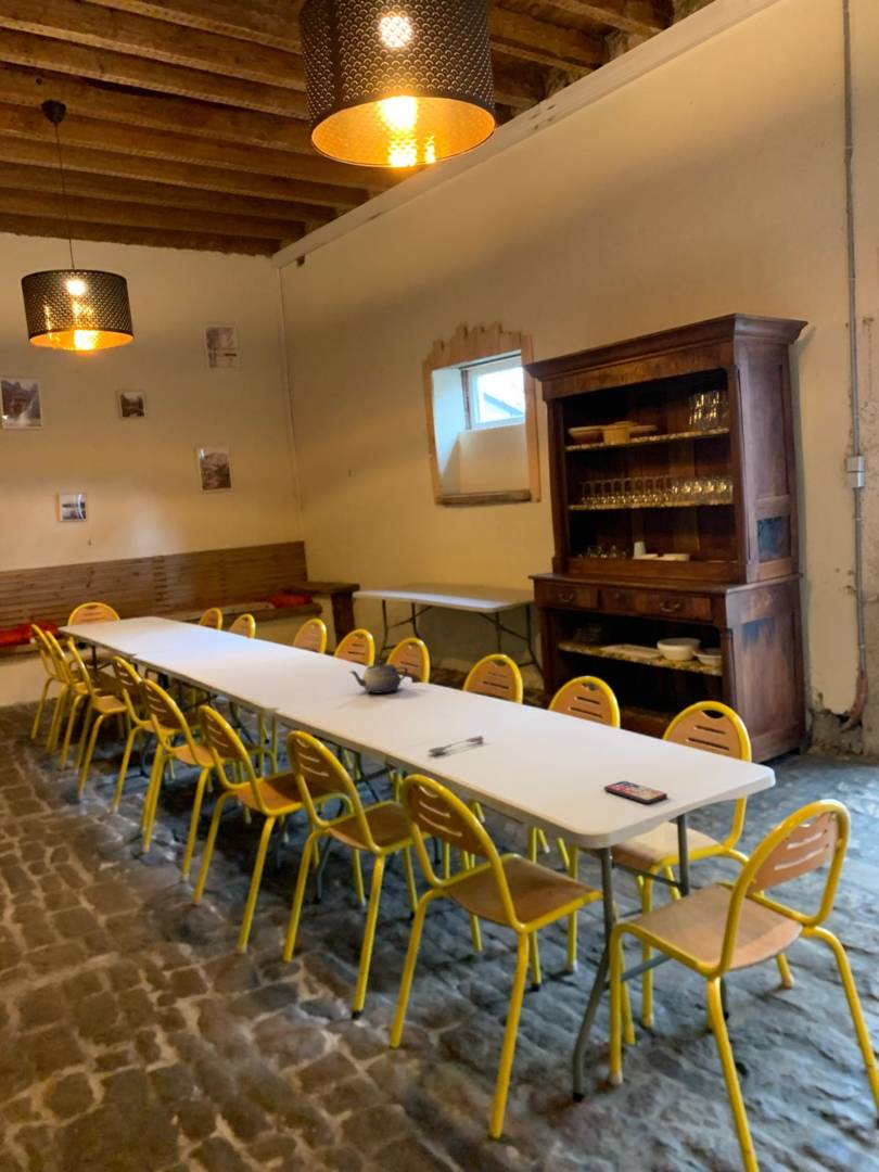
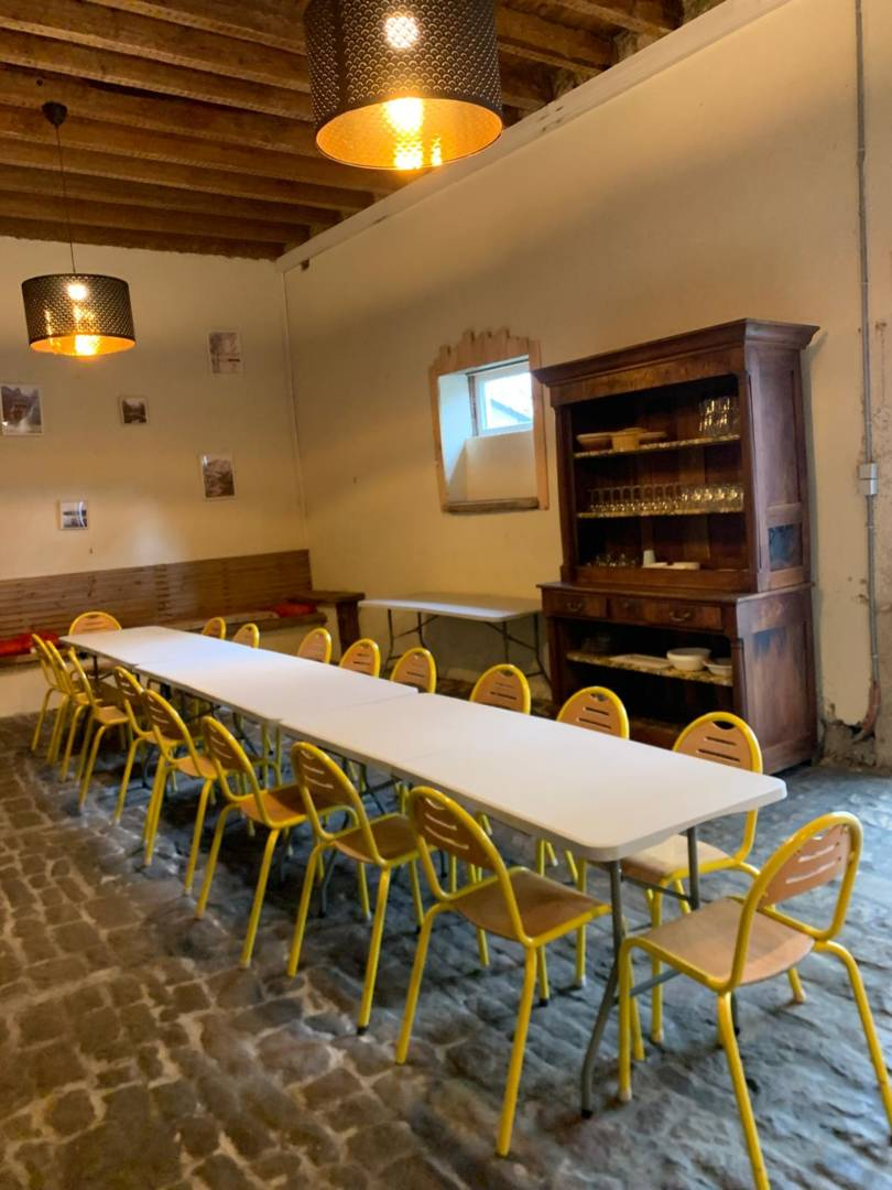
- smartphone [603,780,668,804]
- soupspoon [428,735,484,754]
- teapot [349,660,409,695]
